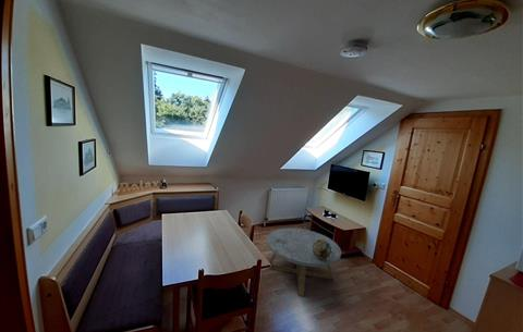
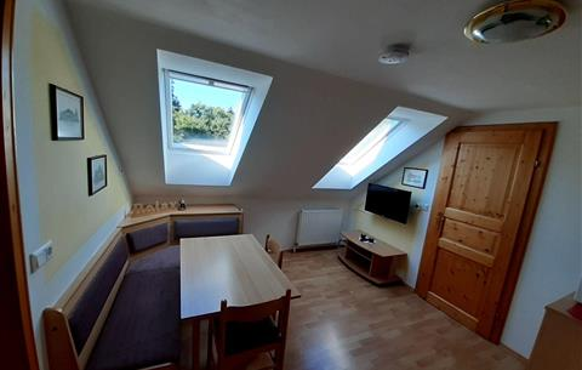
- decorative sphere [313,239,331,259]
- coffee table [266,226,342,297]
